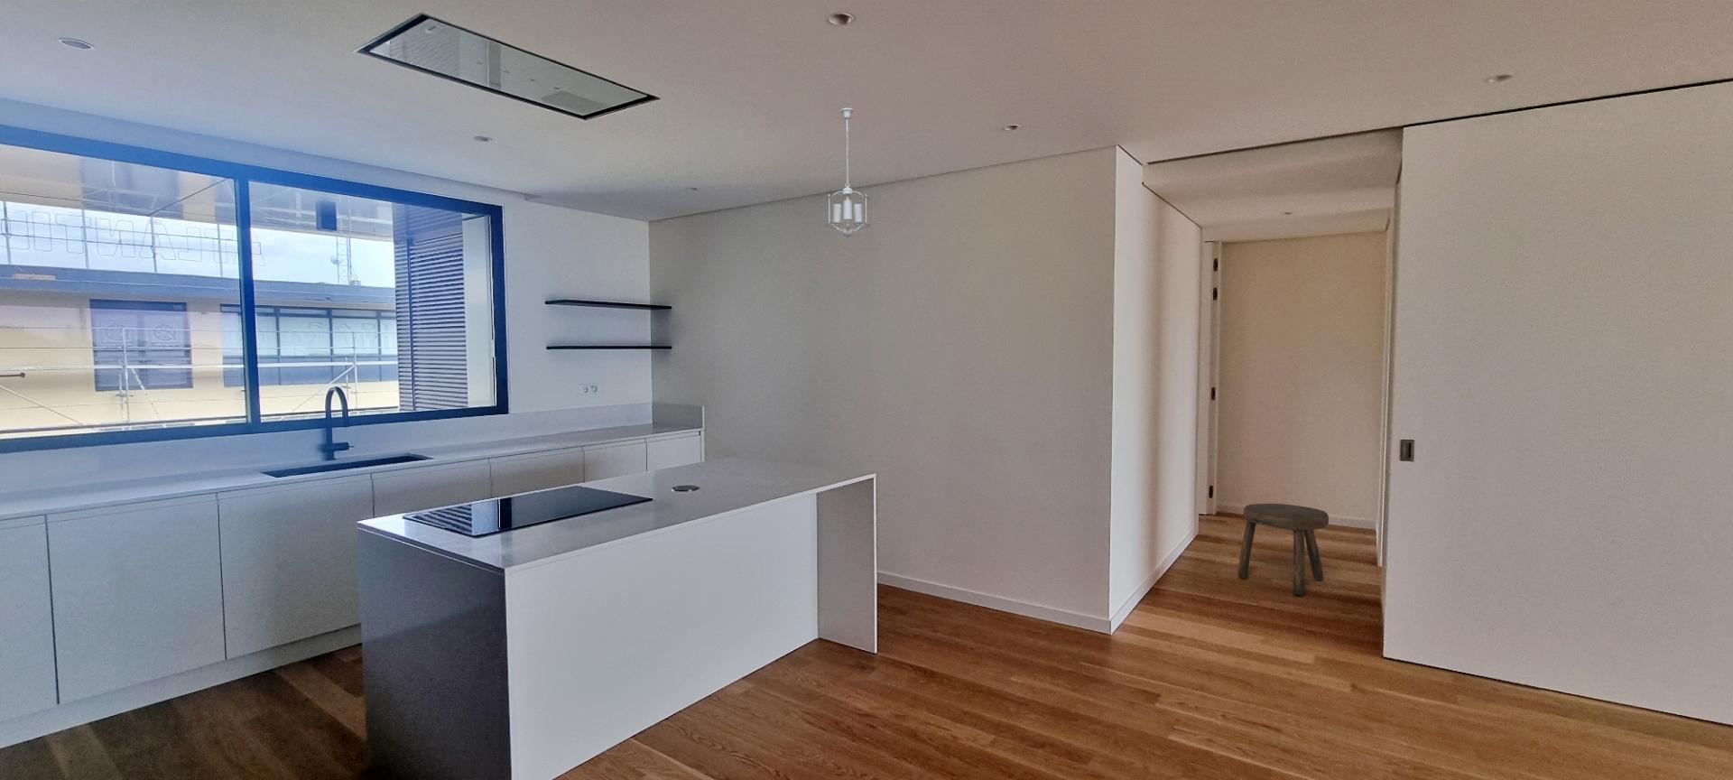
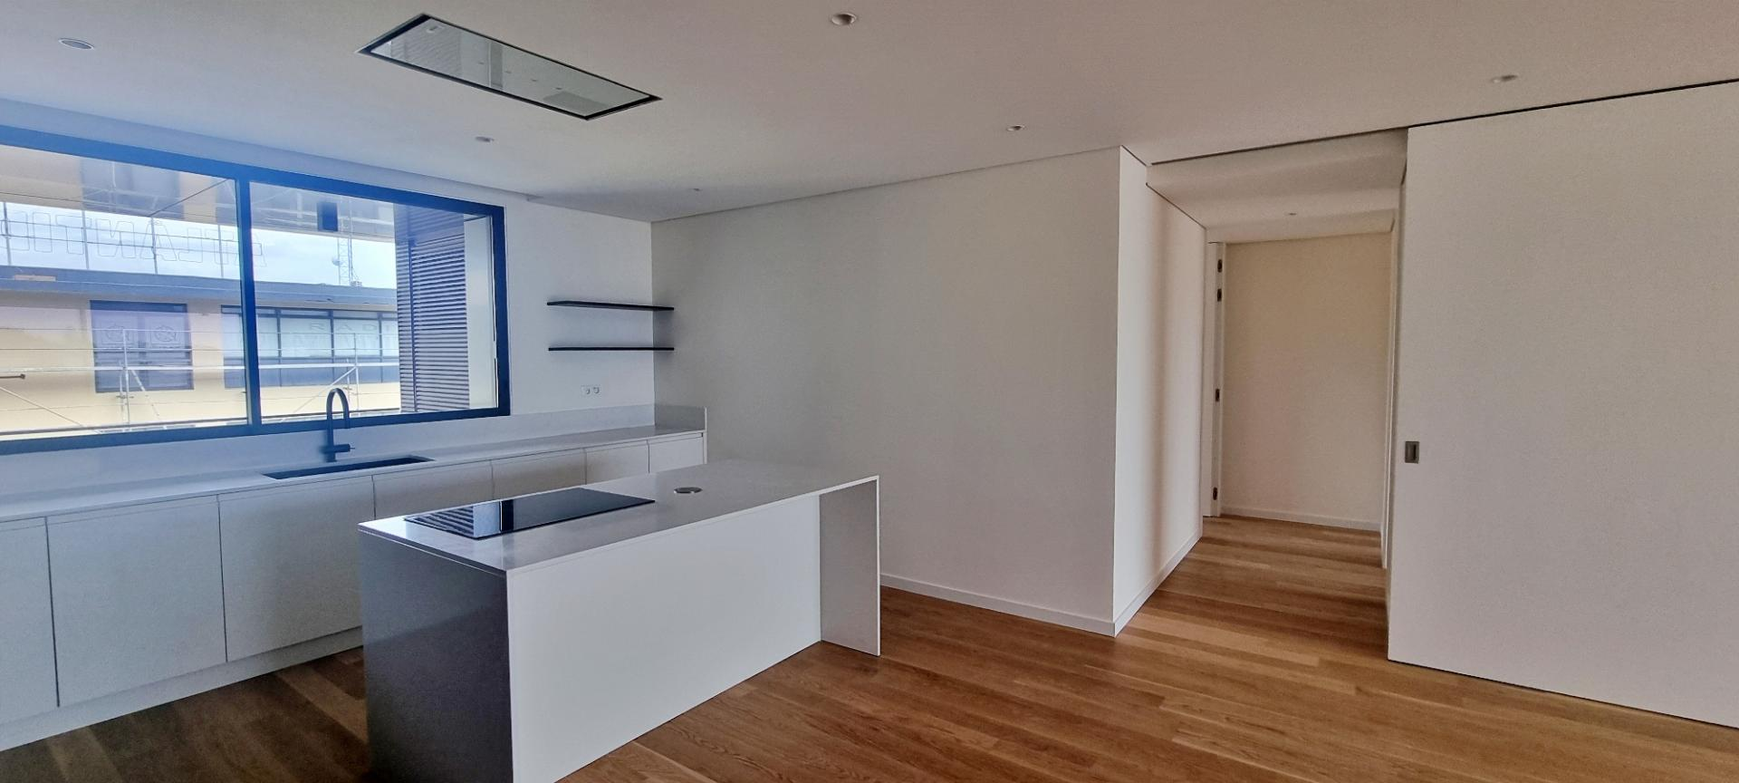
- pendant light [825,107,871,240]
- stool [1238,503,1330,595]
